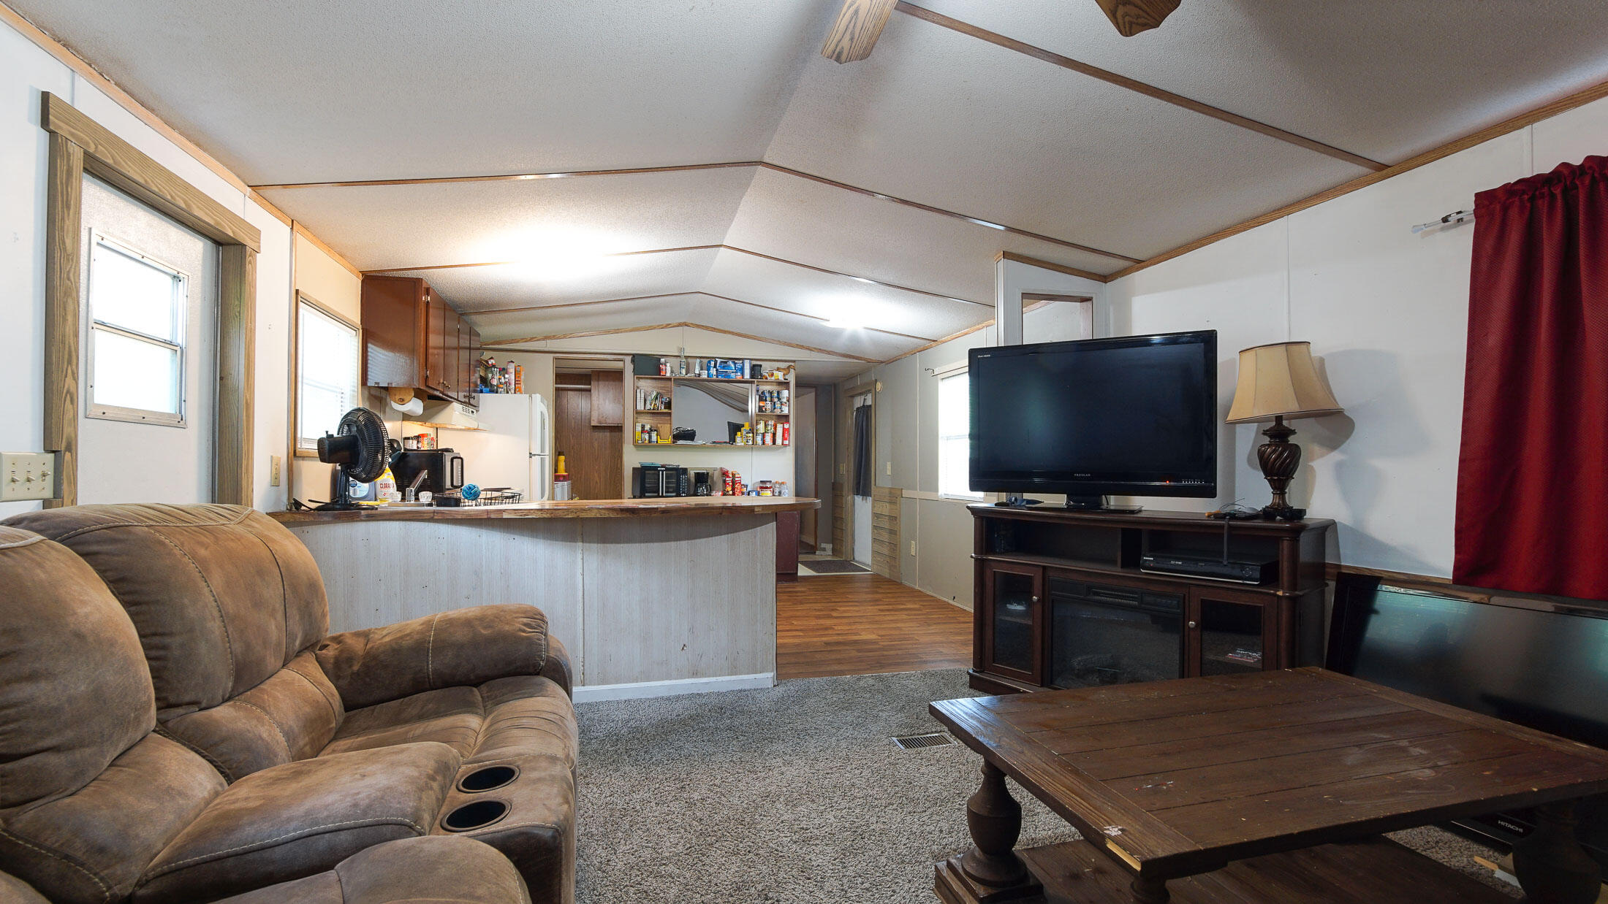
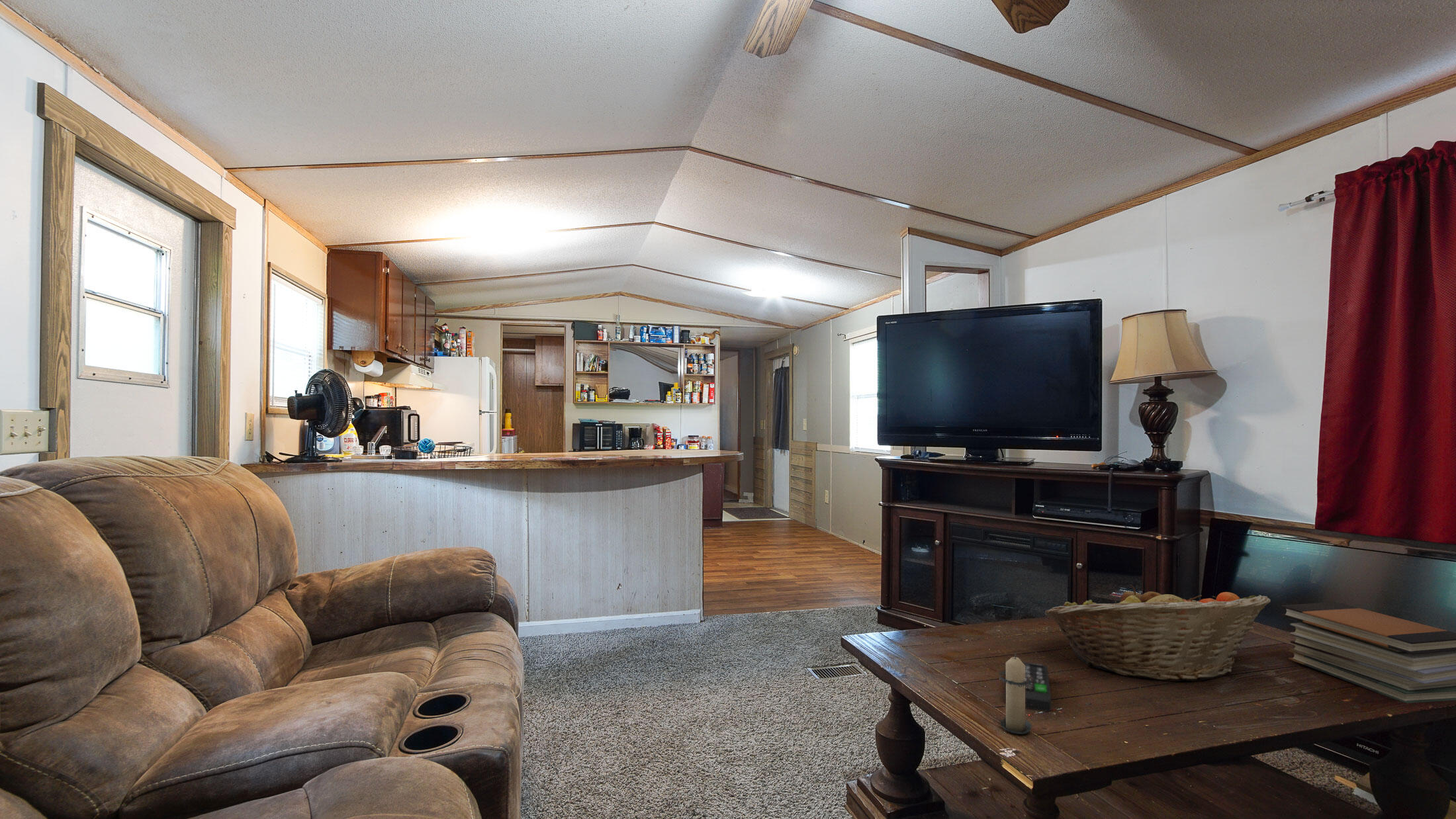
+ book stack [1280,601,1456,704]
+ remote control [1005,660,1052,712]
+ candle [997,652,1033,735]
+ fruit basket [1044,583,1271,682]
